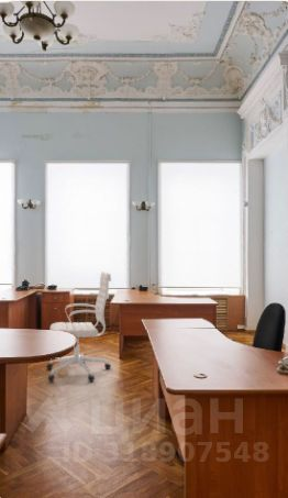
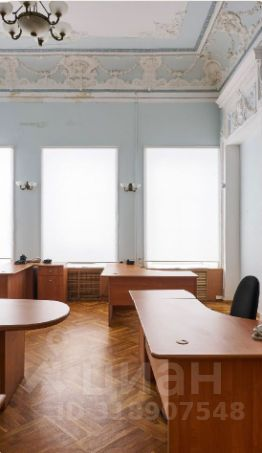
- chair [45,270,112,383]
